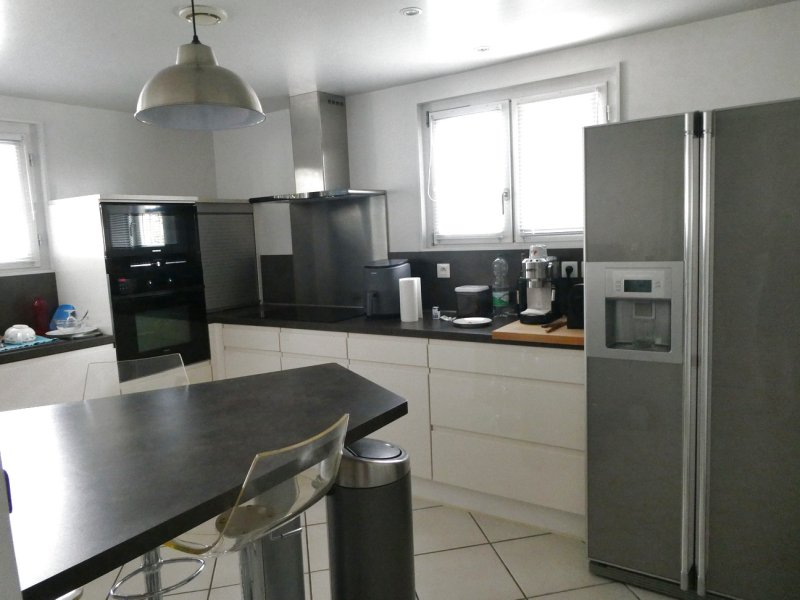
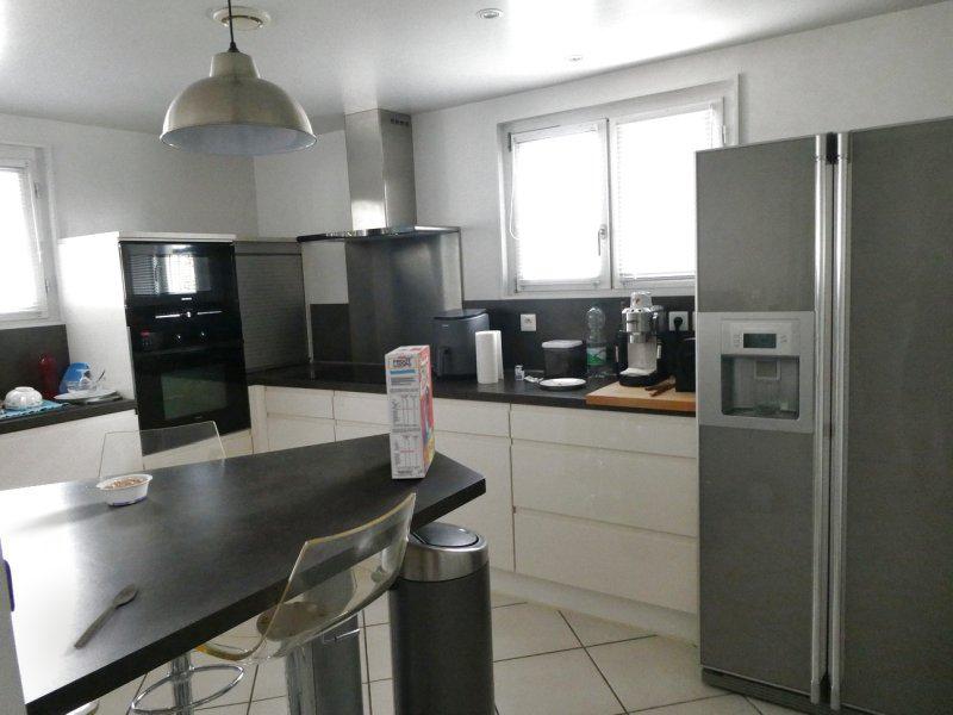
+ spoon [73,583,138,648]
+ cereal box [384,344,436,479]
+ legume [85,473,154,506]
